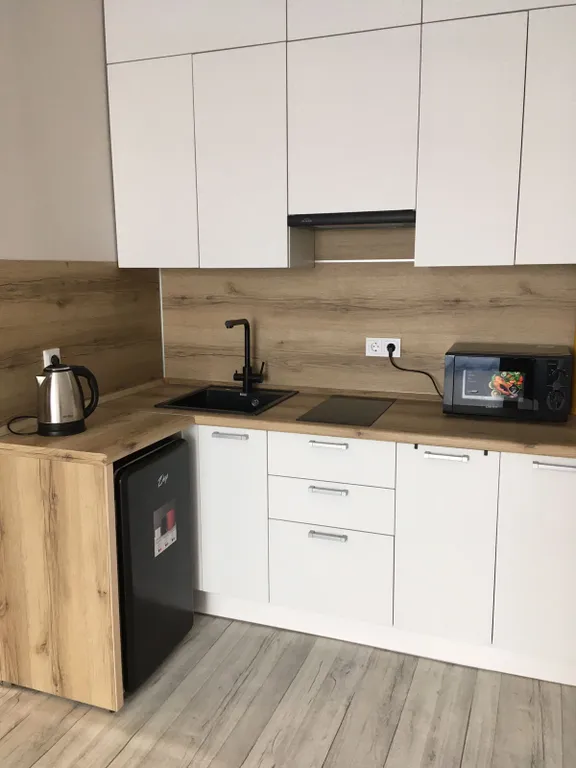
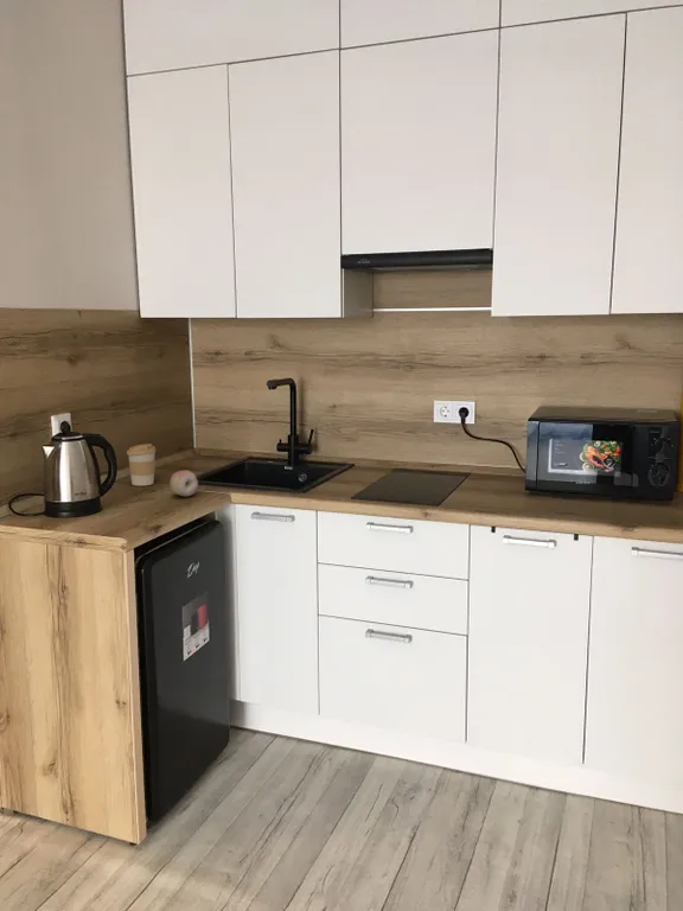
+ fruit [168,469,199,497]
+ coffee cup [126,442,157,486]
